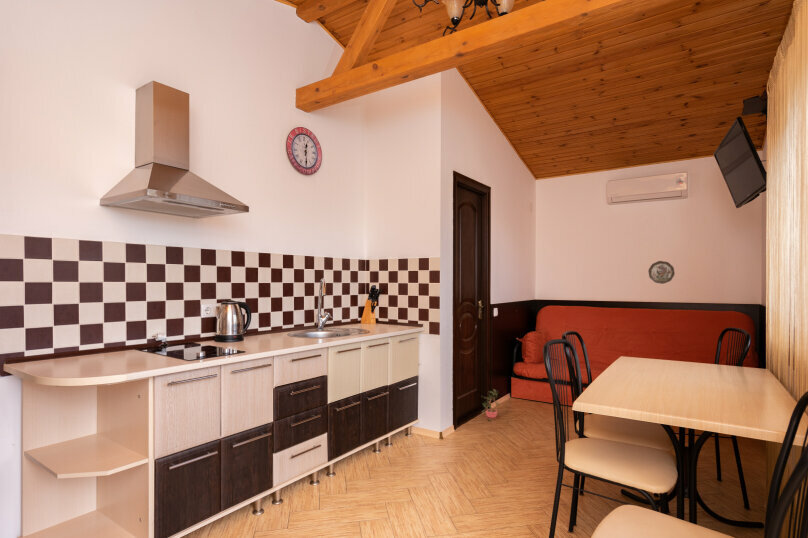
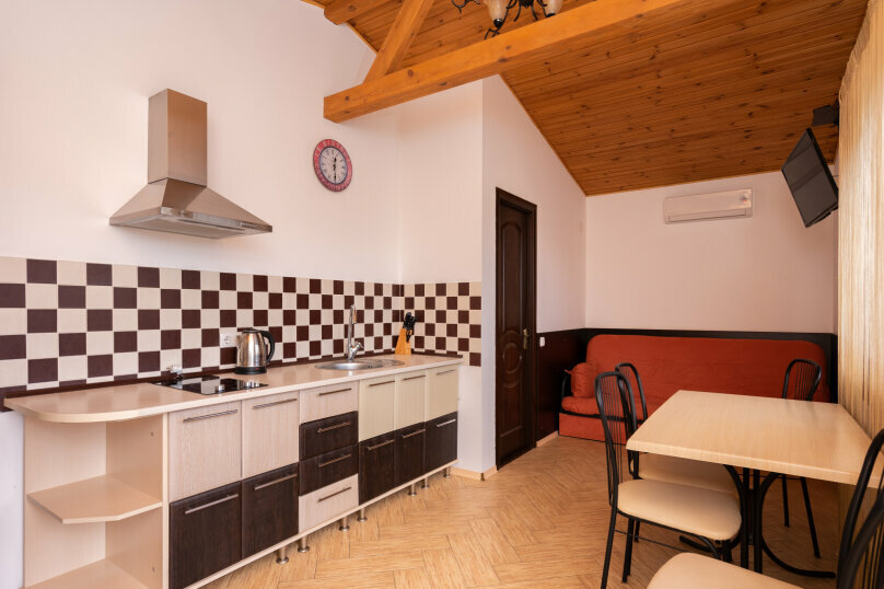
- decorative plate [647,260,676,285]
- potted plant [480,388,502,422]
